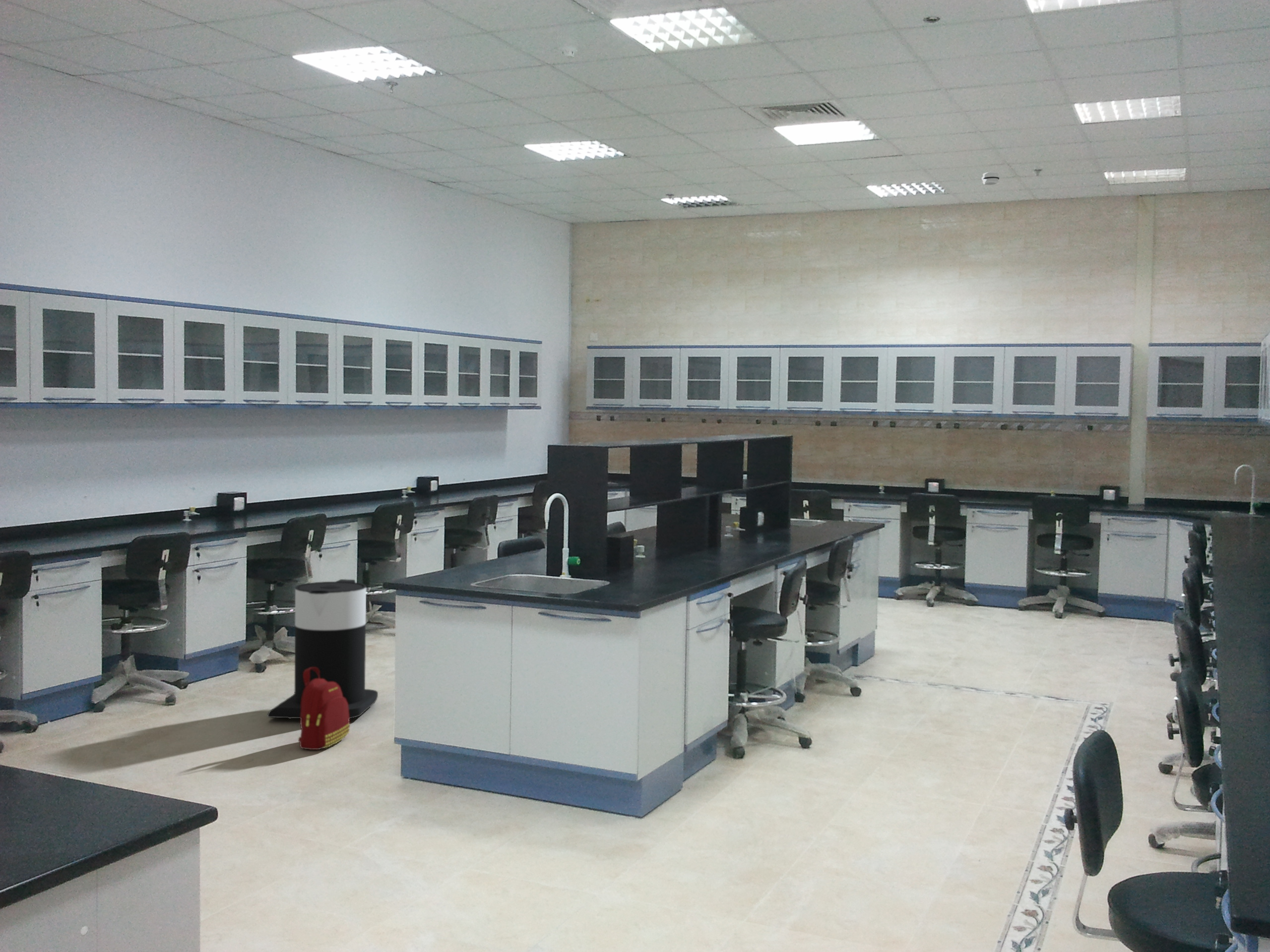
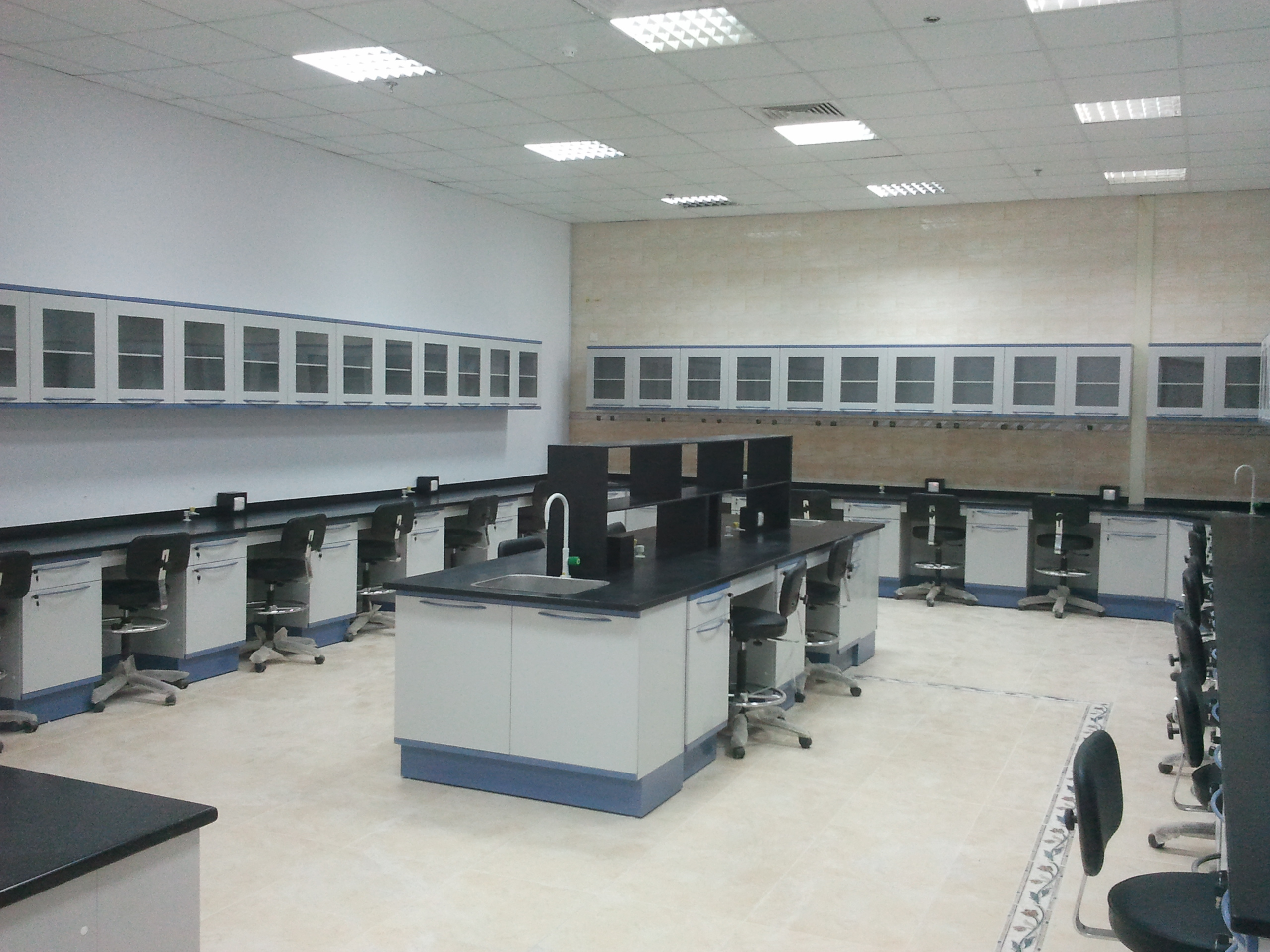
- backpack [298,667,350,750]
- smoke detector [981,172,1000,185]
- trash can [267,579,379,719]
